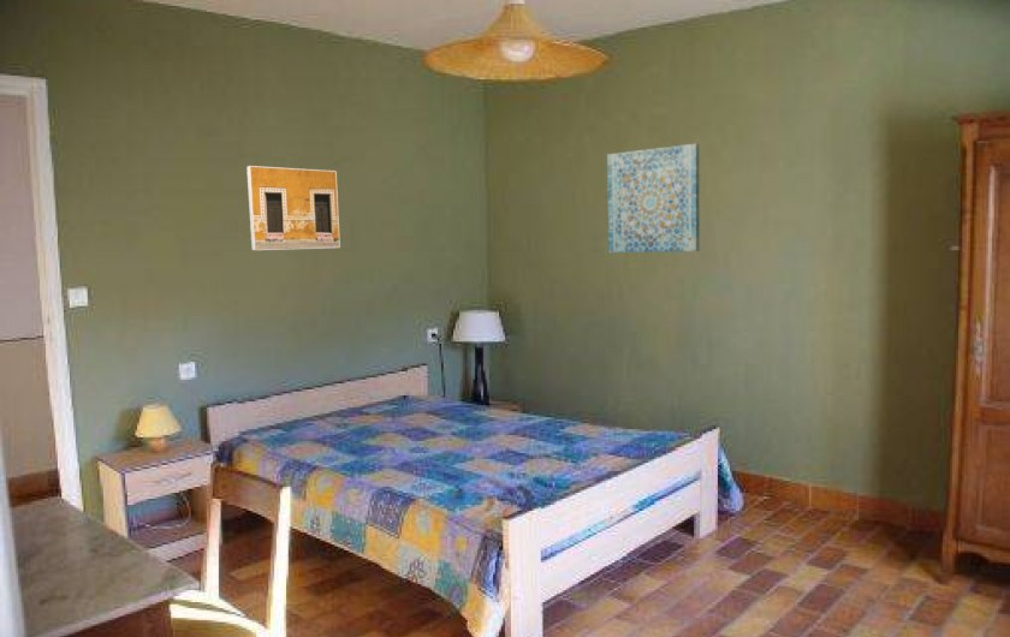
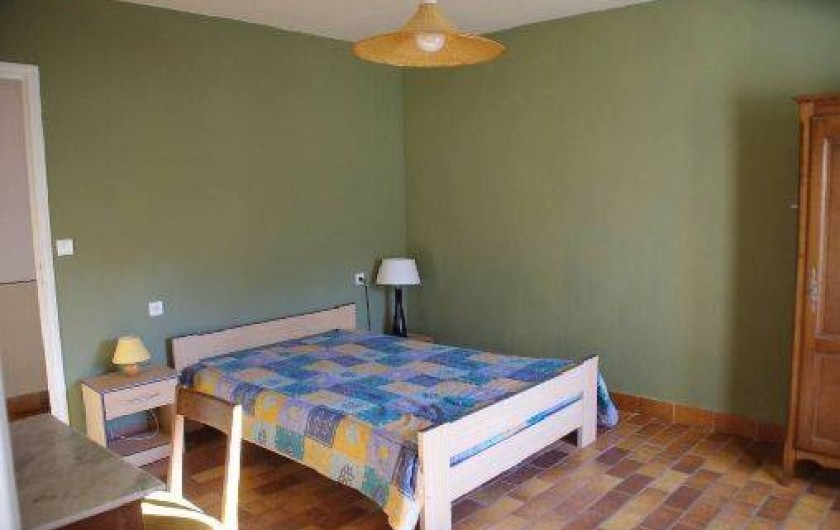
- wall art [606,142,701,254]
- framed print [245,165,341,251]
